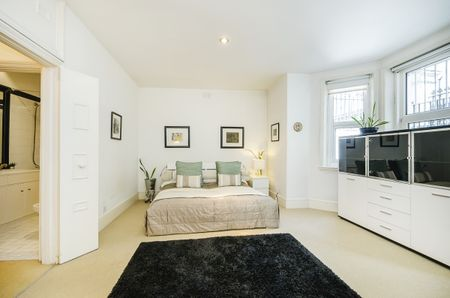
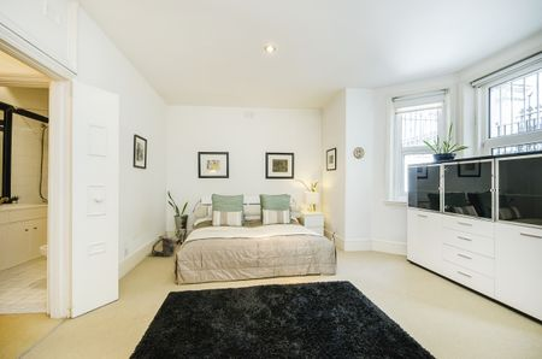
+ backpack [151,234,177,258]
